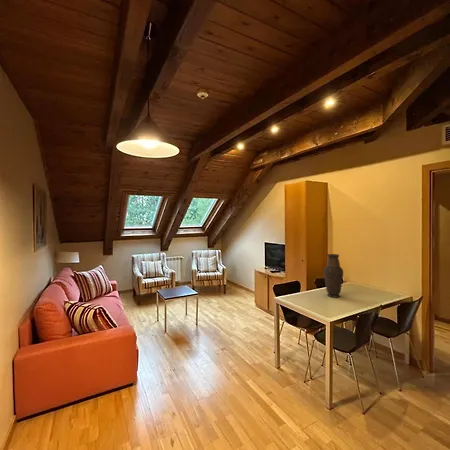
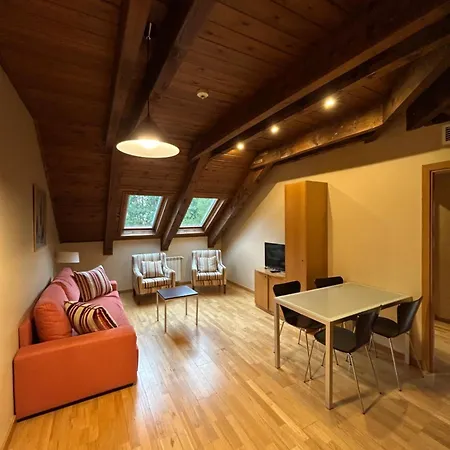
- vase [323,253,344,298]
